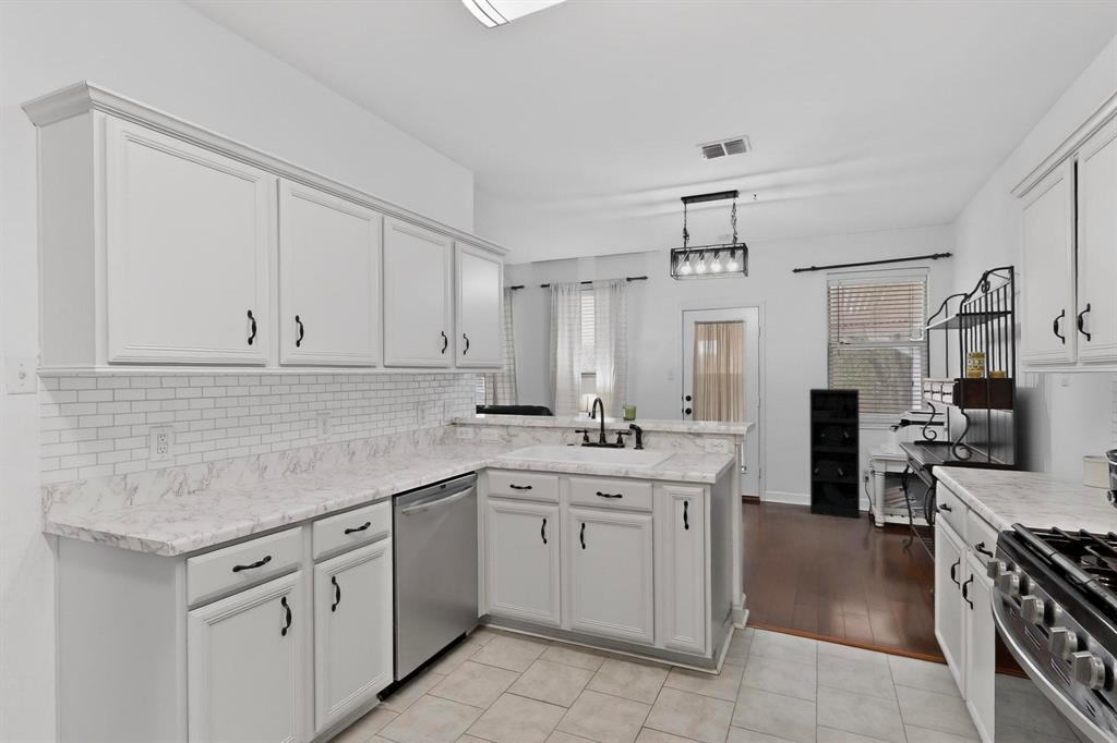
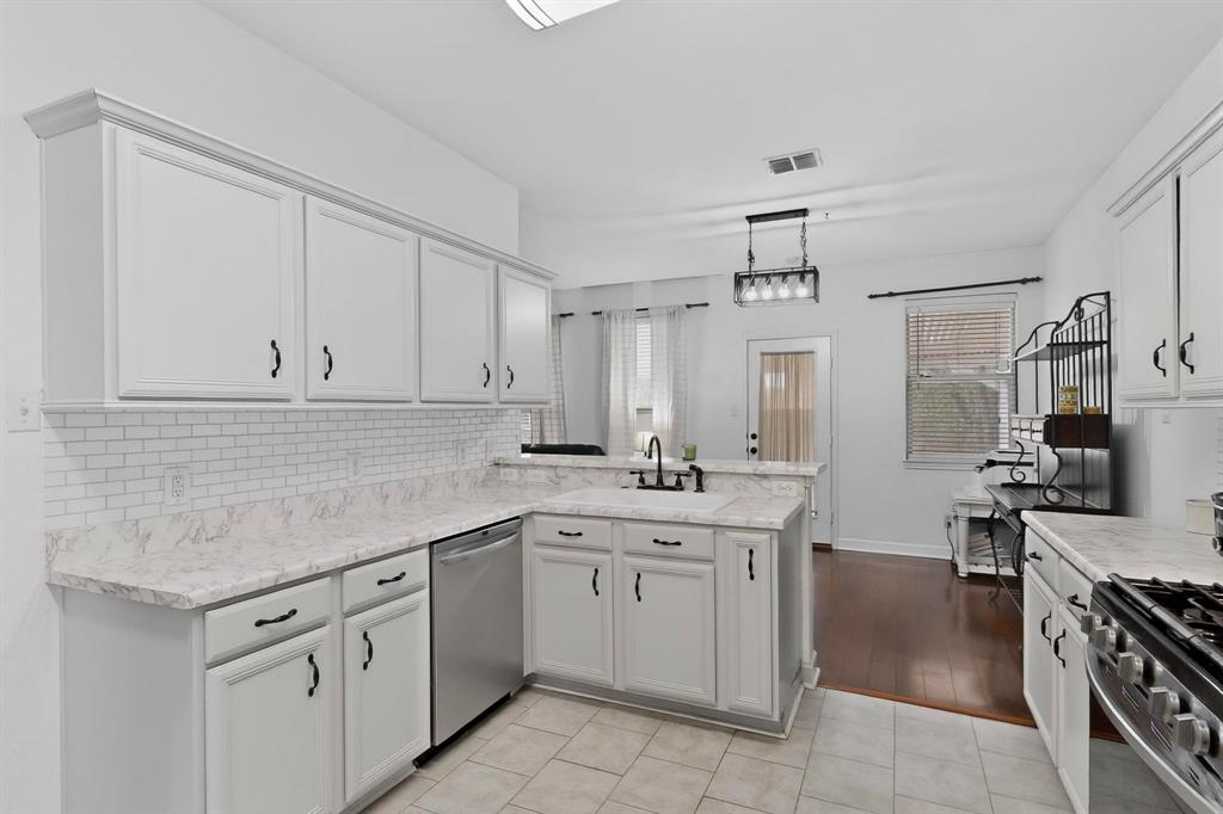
- shelving unit [808,388,861,520]
